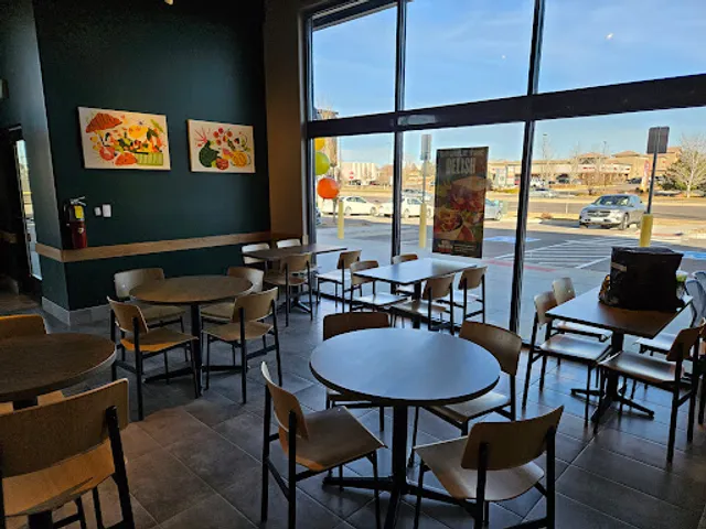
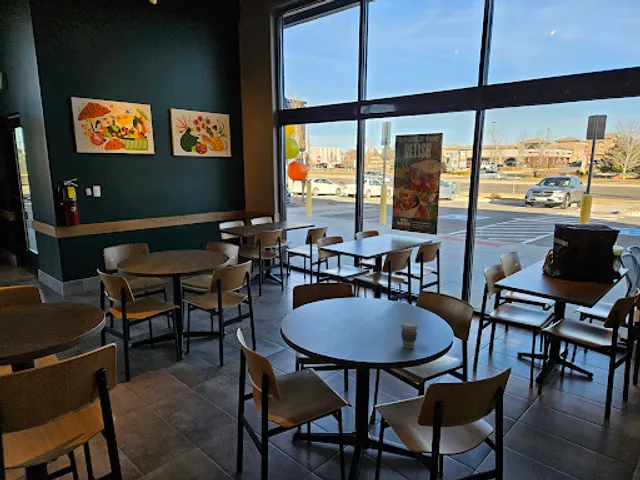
+ coffee cup [399,320,420,350]
